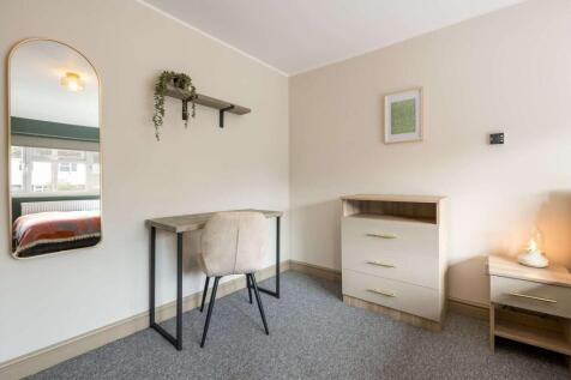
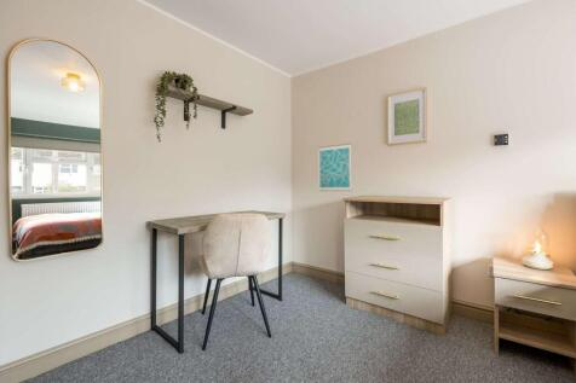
+ wall art [317,143,352,192]
